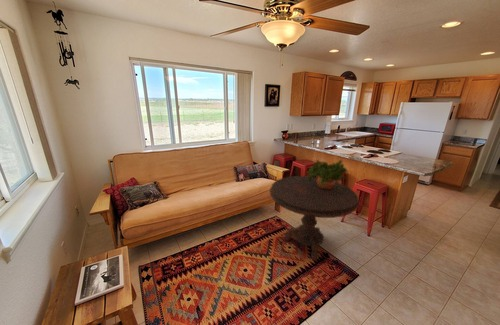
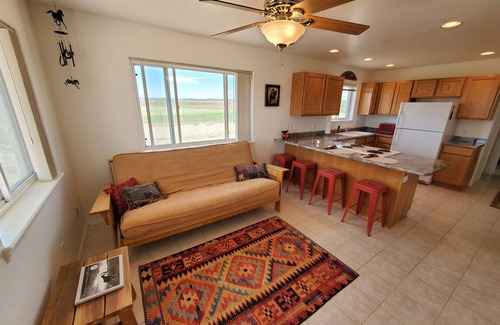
- potted plant [306,159,348,192]
- side table [268,175,360,261]
